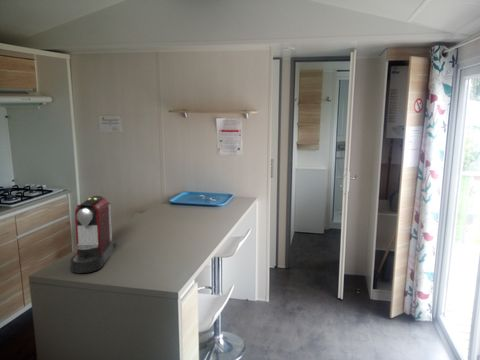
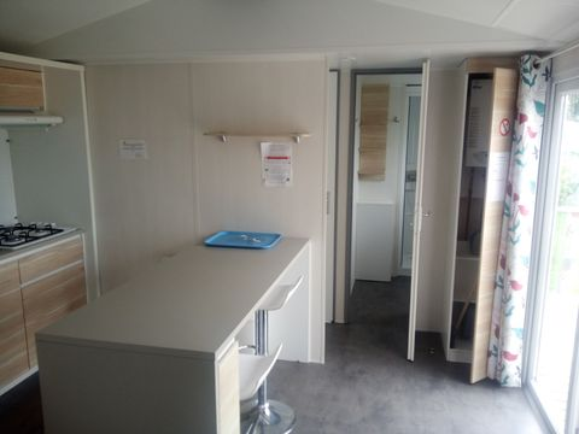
- coffee maker [69,195,117,274]
